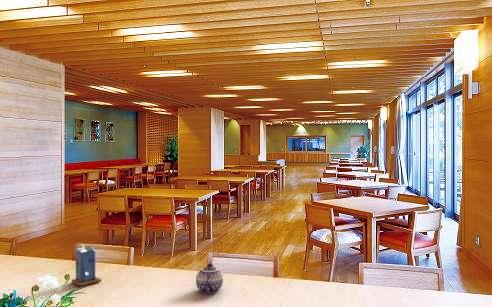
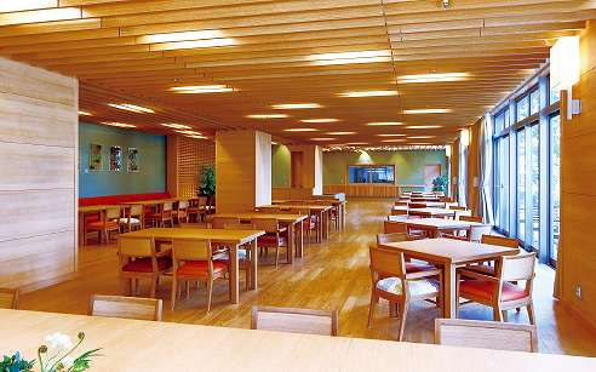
- candle [70,245,102,287]
- teapot [195,262,224,294]
